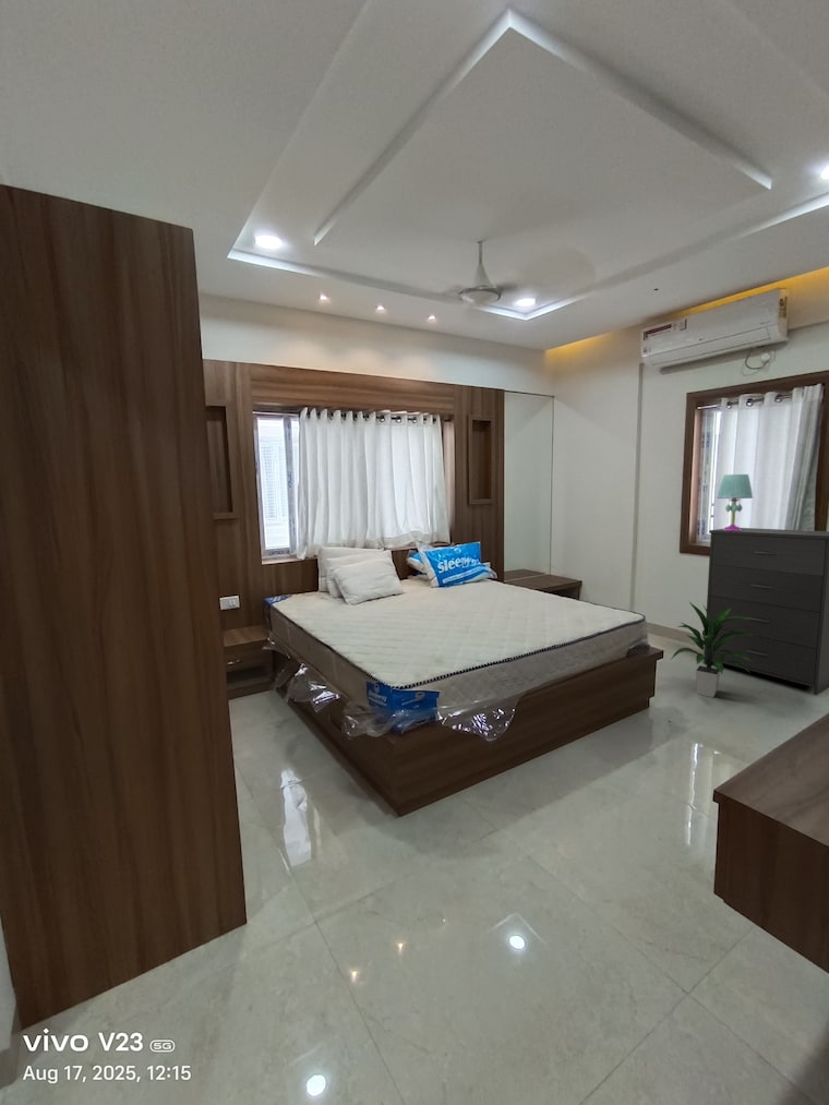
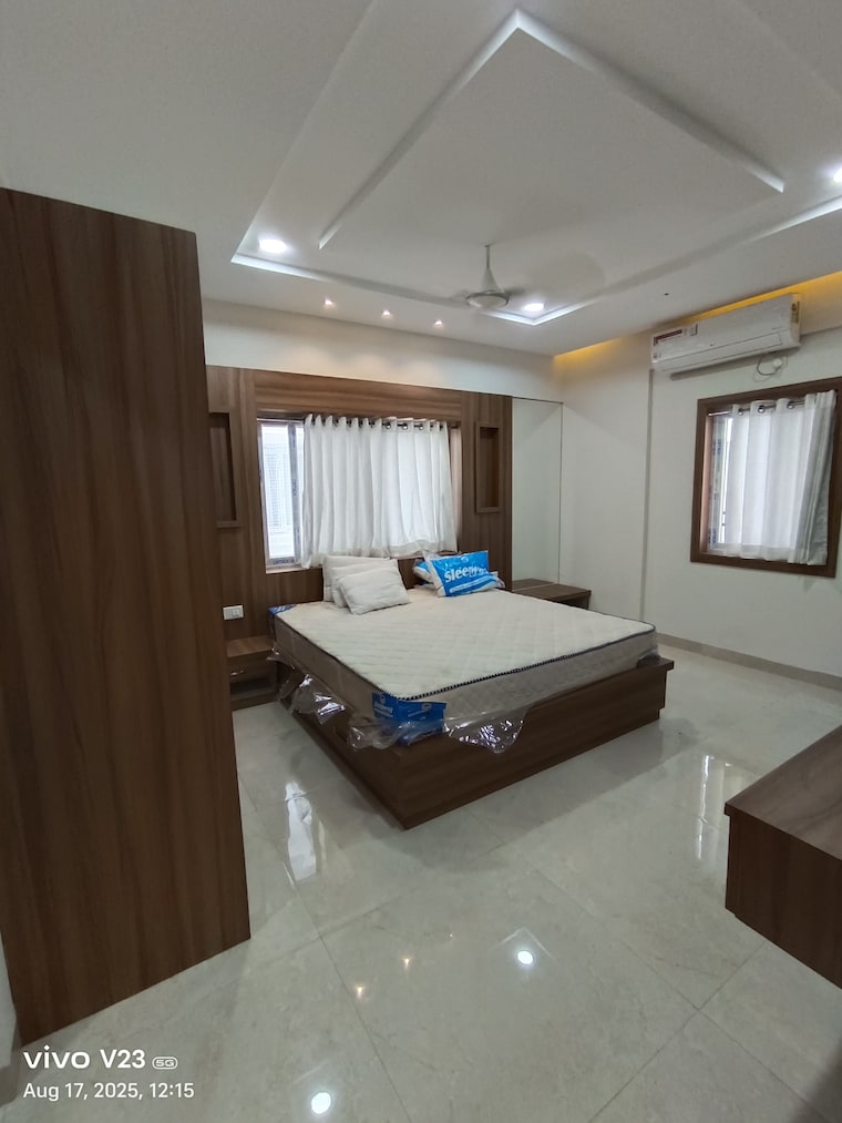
- dresser [702,527,829,696]
- table lamp [716,473,754,530]
- indoor plant [670,601,754,698]
